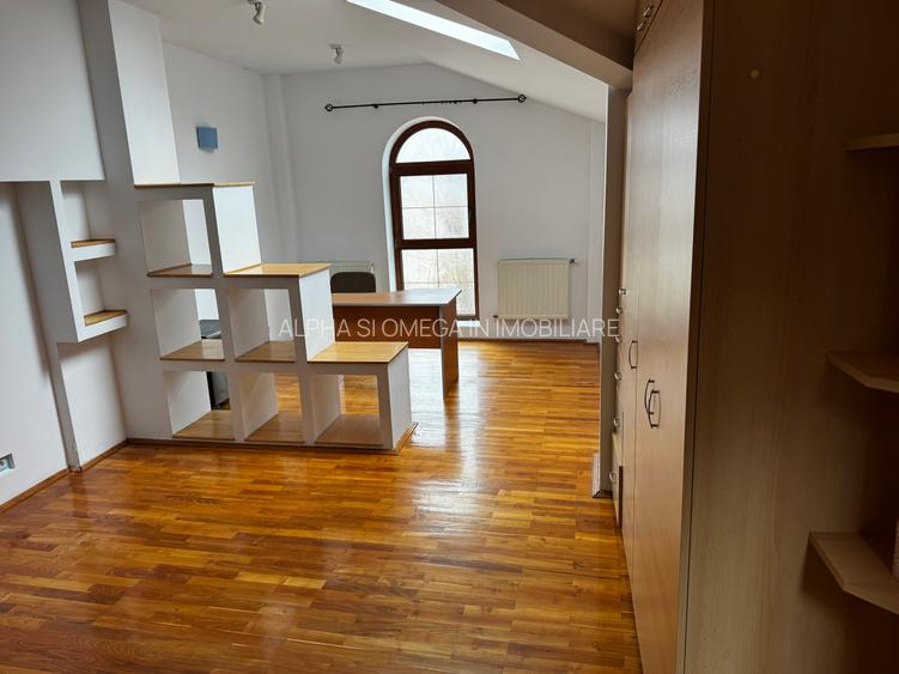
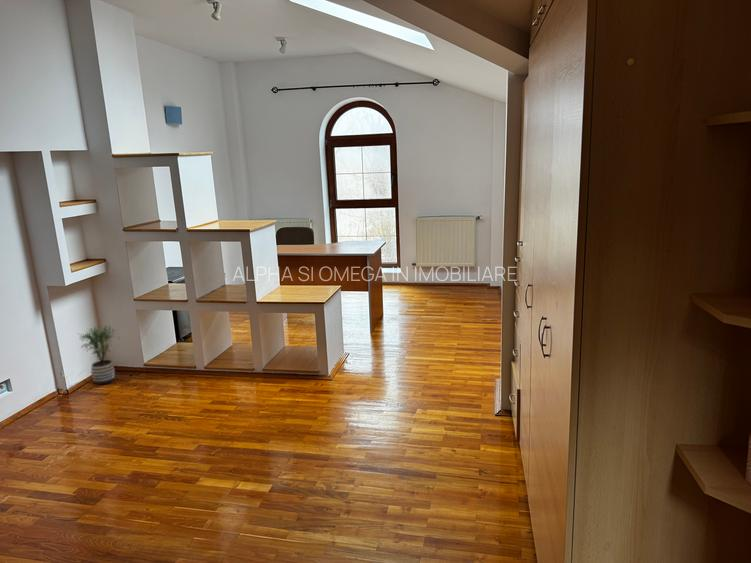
+ potted plant [78,324,121,386]
